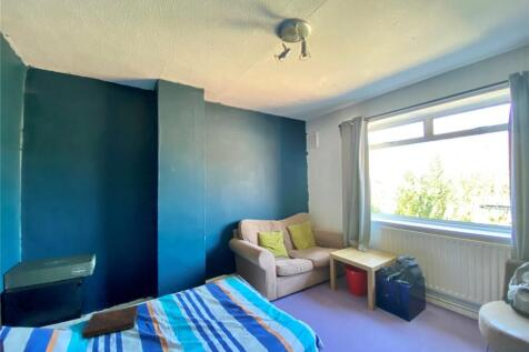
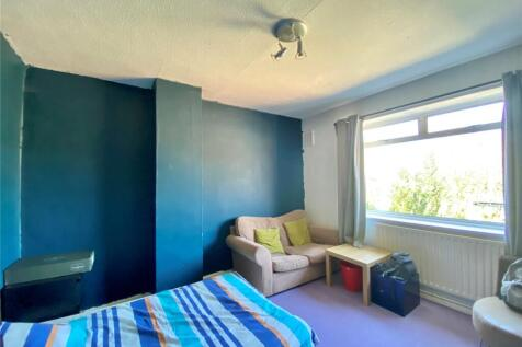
- book [81,303,139,340]
